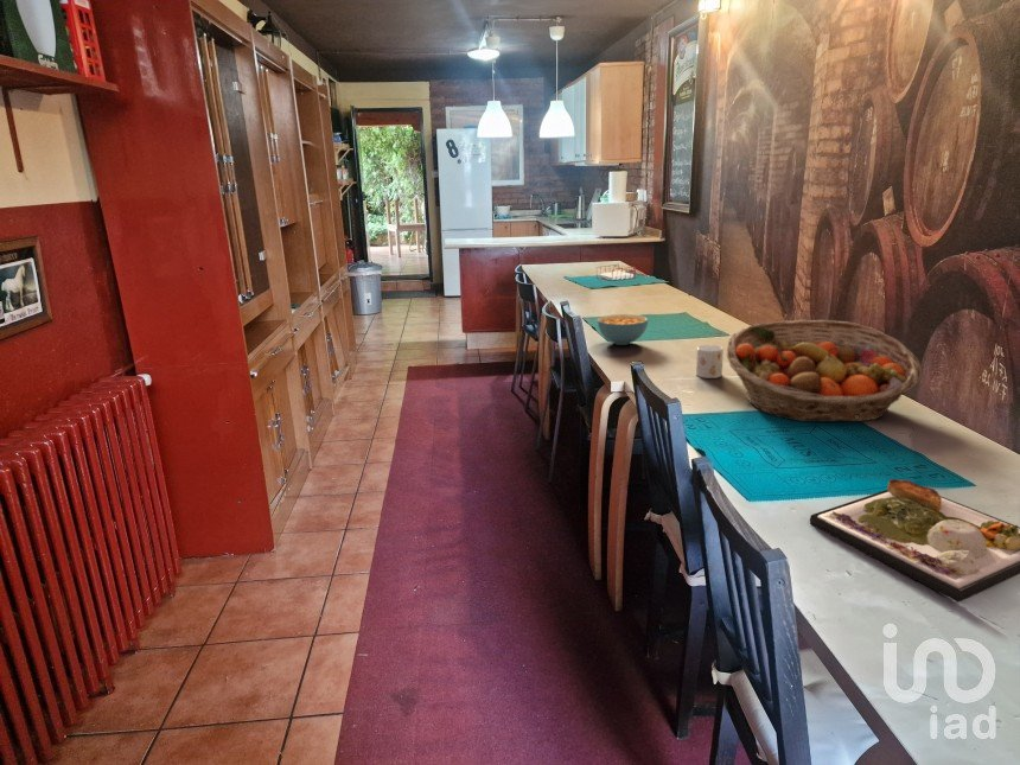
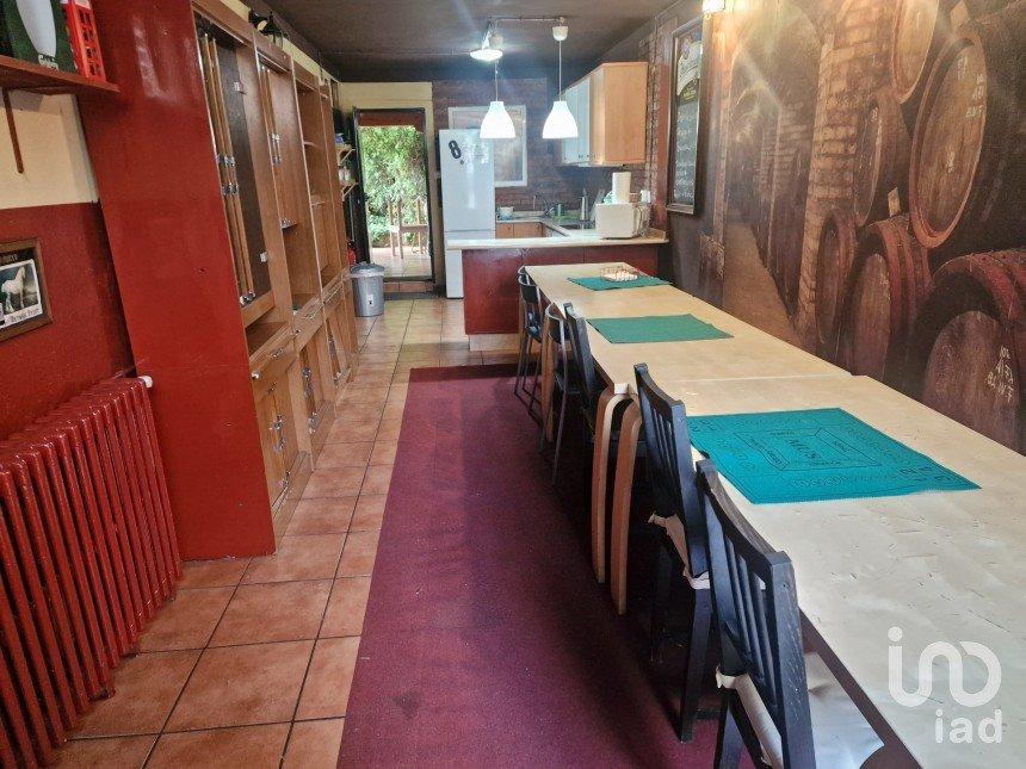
- cereal bowl [597,313,649,346]
- dinner plate [809,478,1020,604]
- fruit basket [726,319,923,423]
- mug [695,344,725,380]
